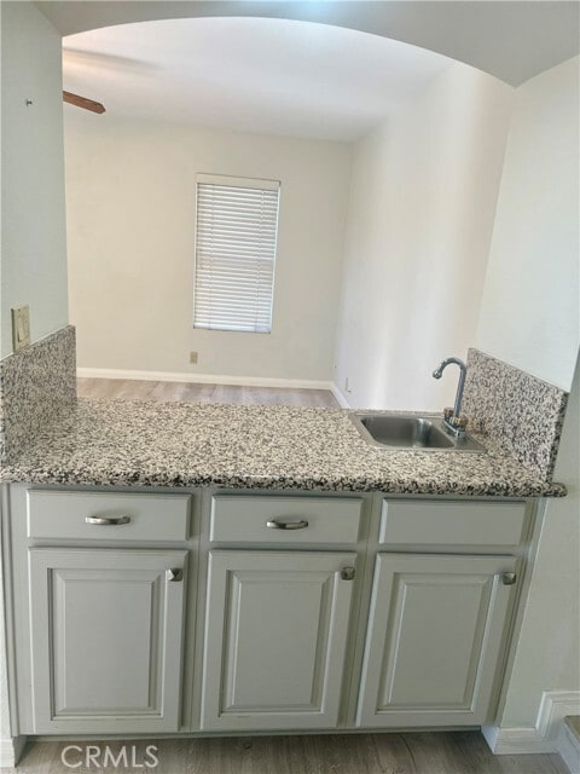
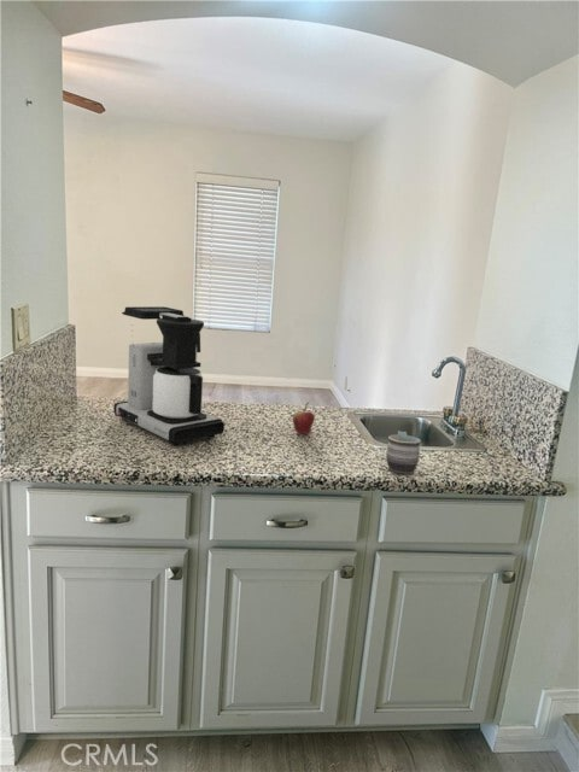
+ coffee maker [112,305,226,446]
+ fruit [292,399,316,435]
+ mug [385,429,422,476]
